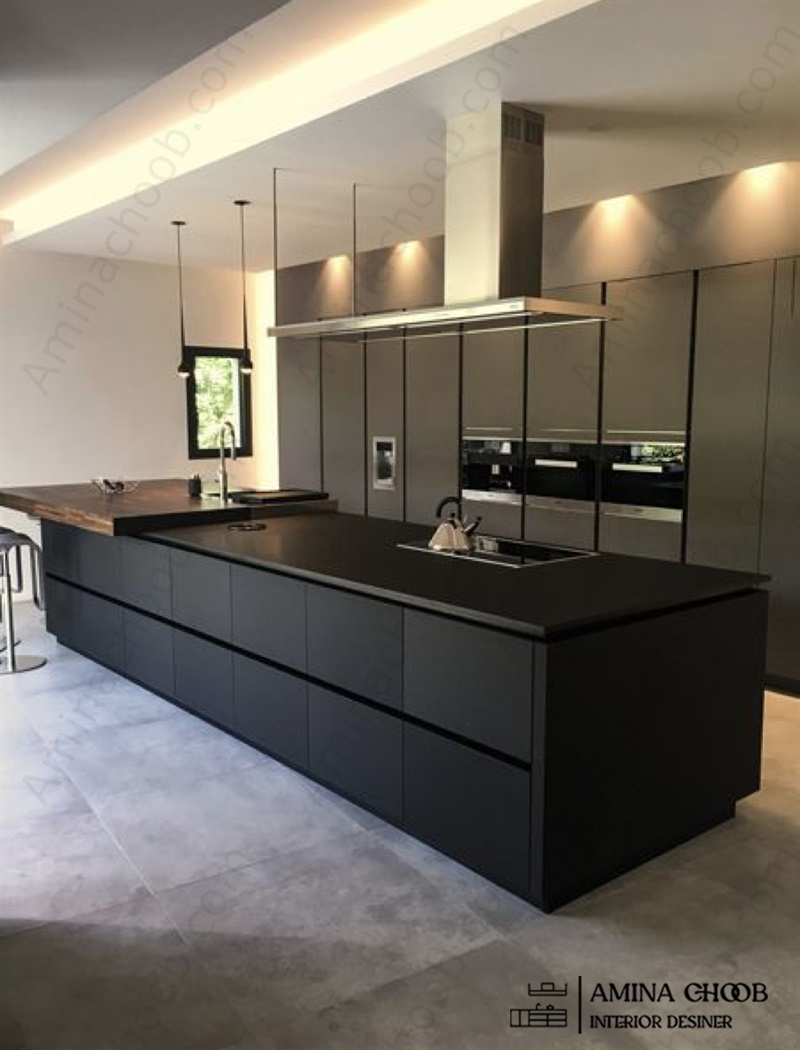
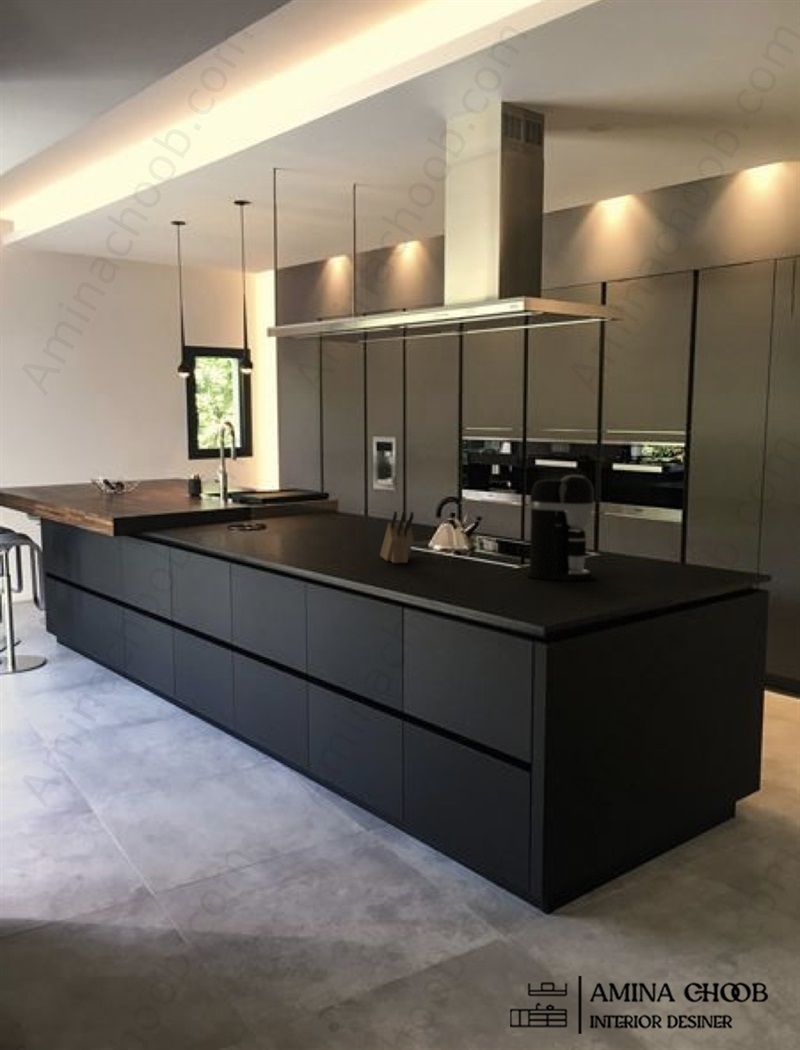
+ knife block [379,510,415,564]
+ coffee maker [526,474,595,582]
